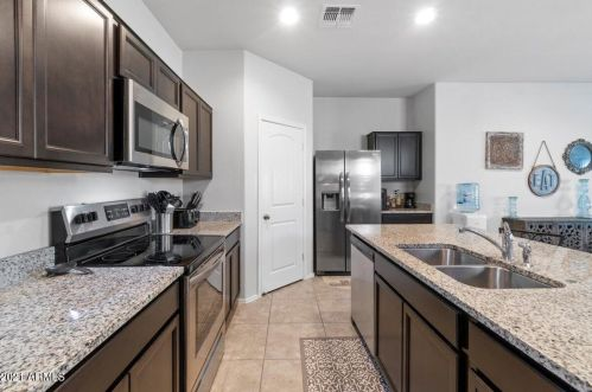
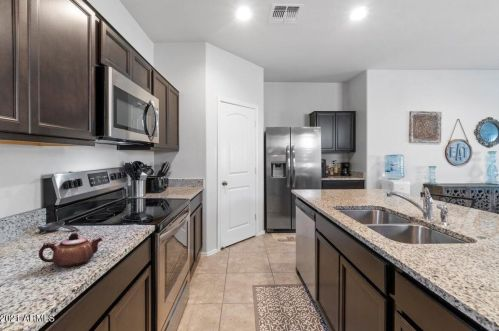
+ teapot [38,231,103,268]
